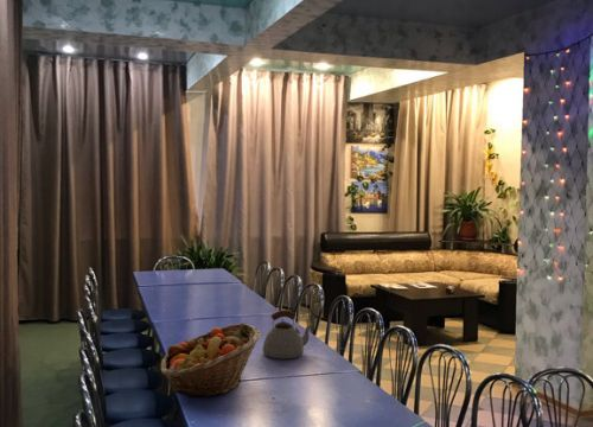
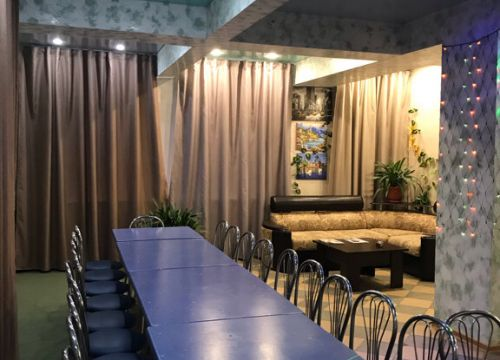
- fruit basket [160,323,262,399]
- kettle [262,310,313,359]
